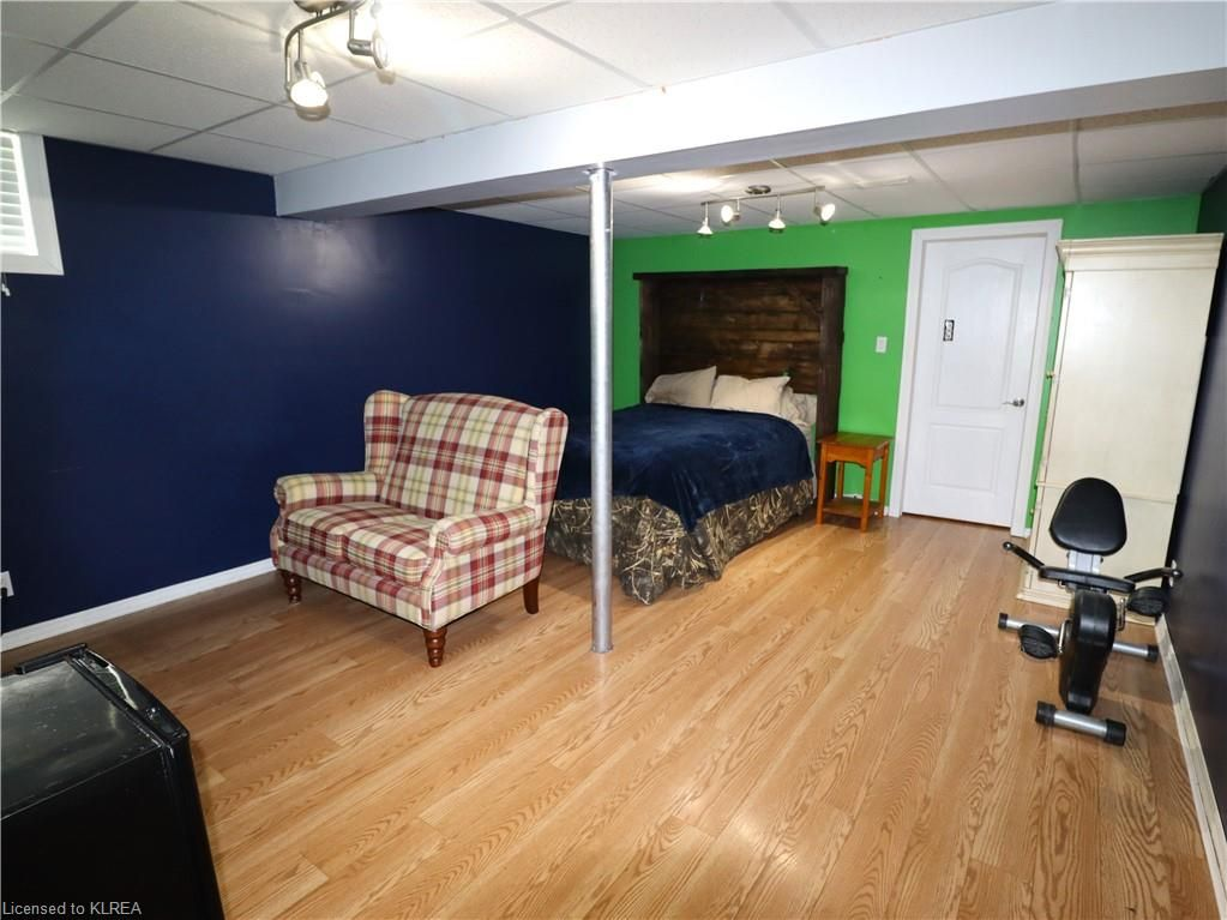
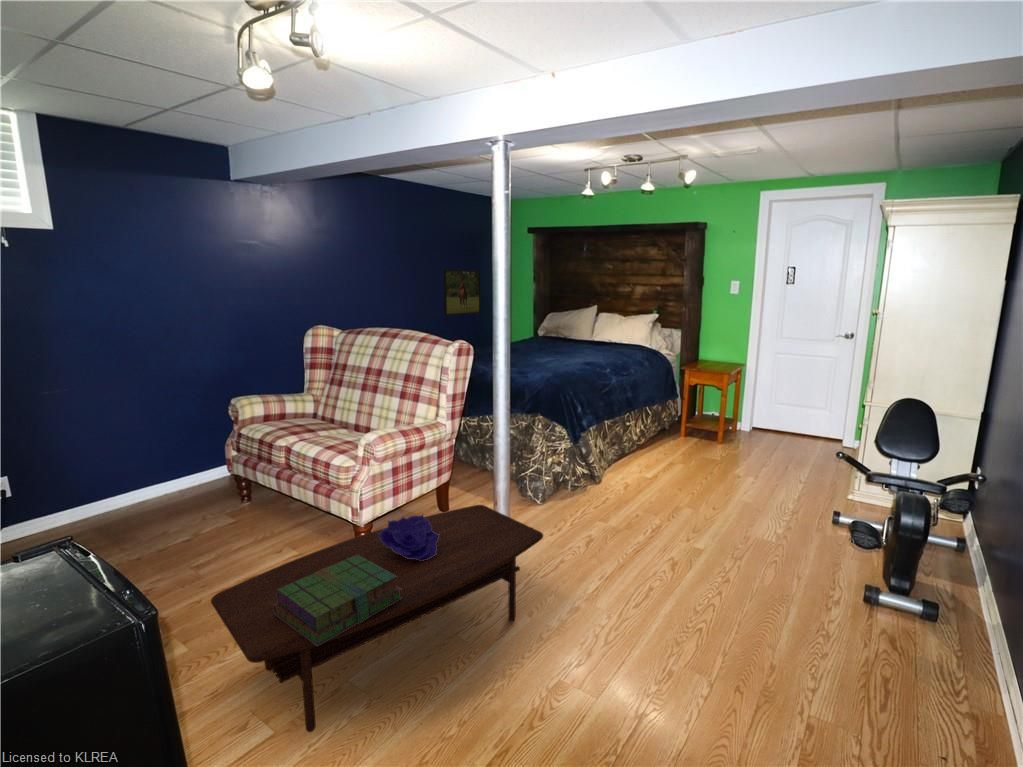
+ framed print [443,268,482,317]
+ coffee table [210,504,544,733]
+ decorative bowl [377,513,440,561]
+ stack of books [273,555,402,646]
